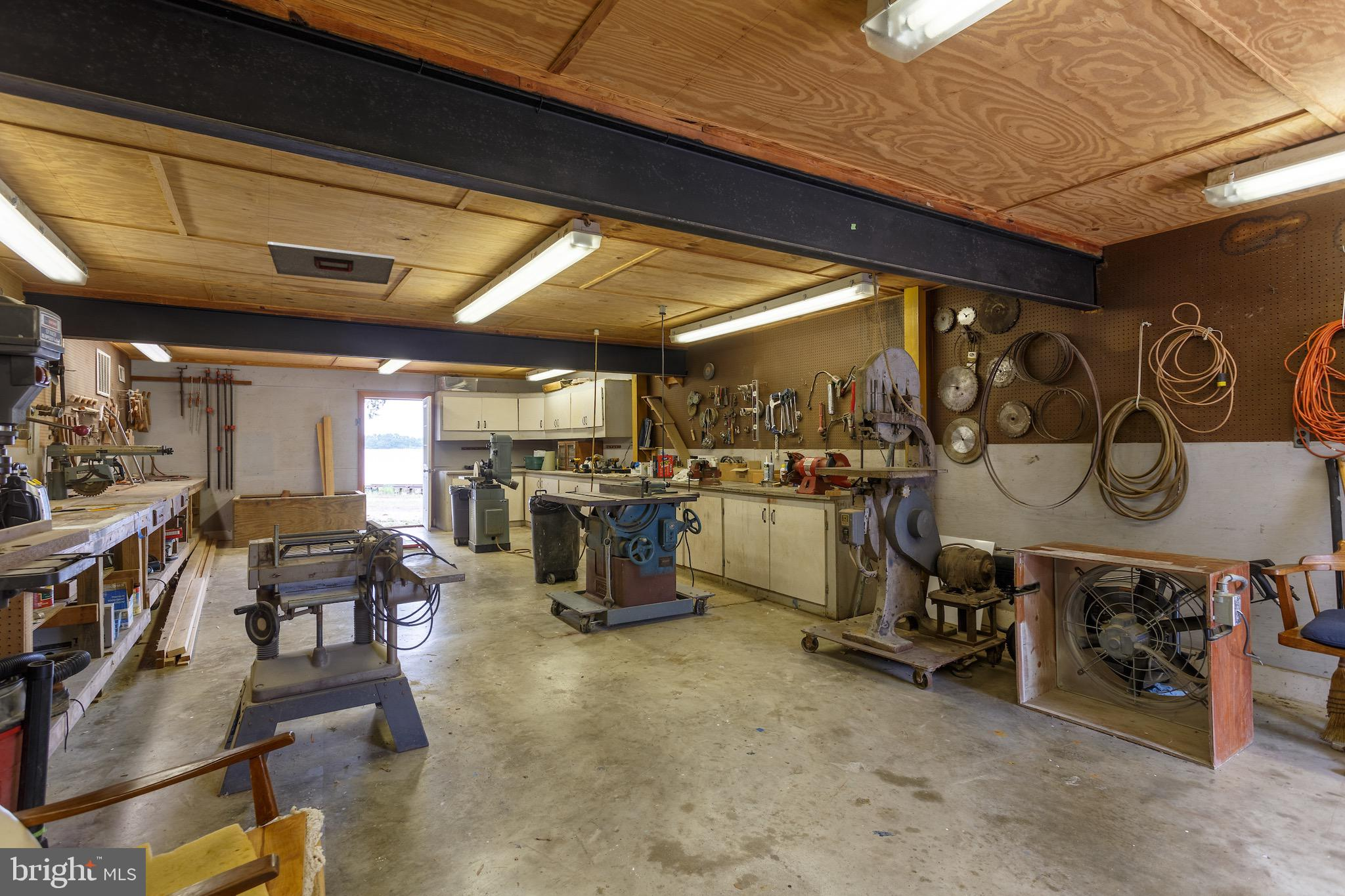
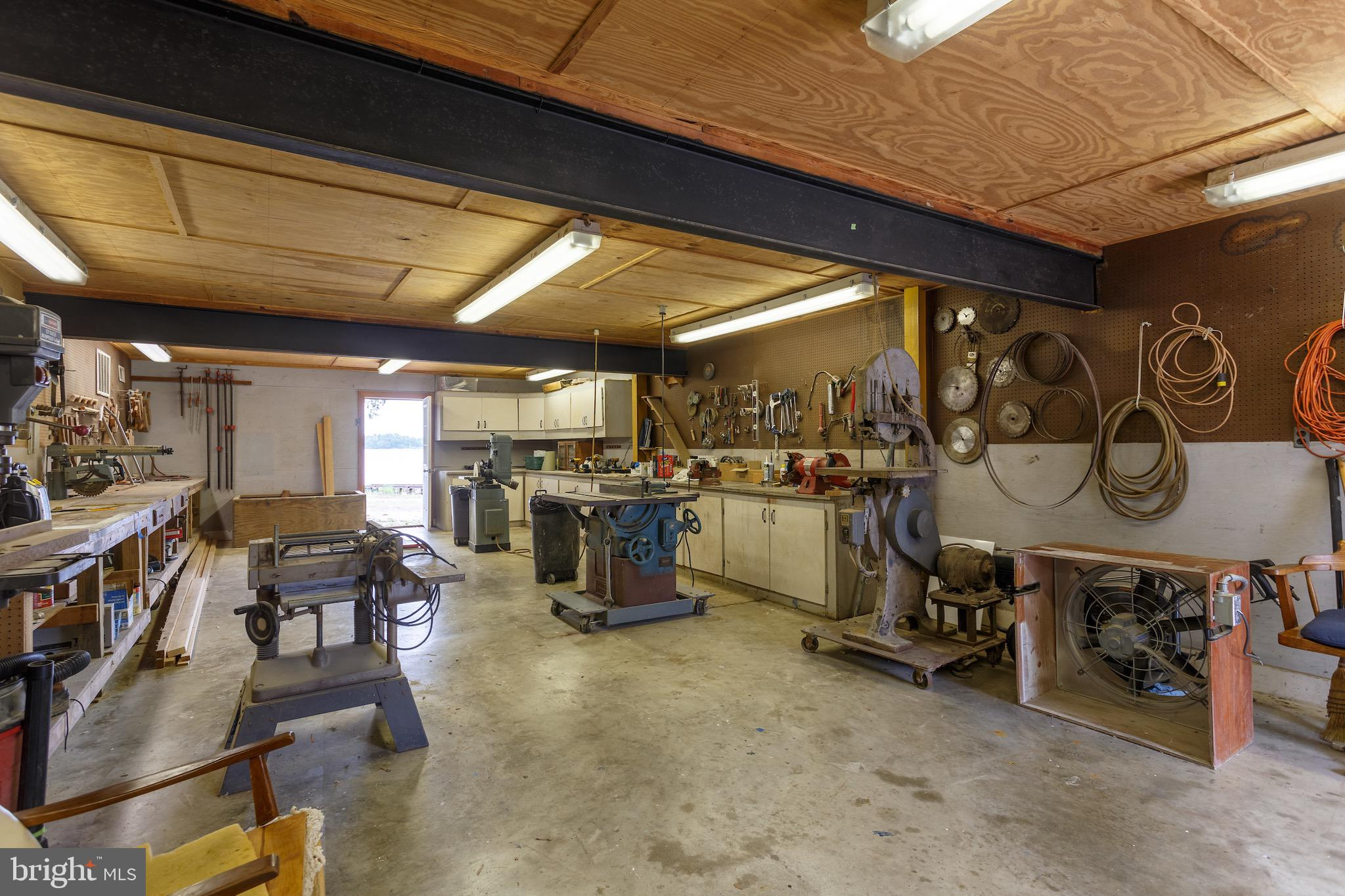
- ceiling vent [267,241,395,285]
